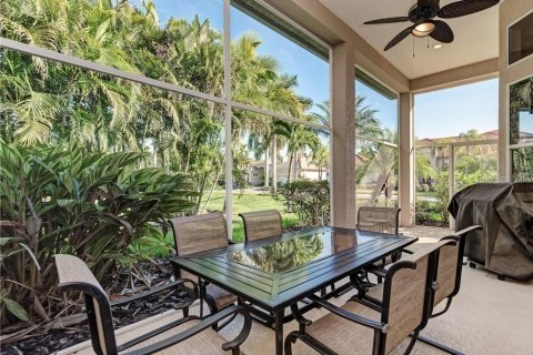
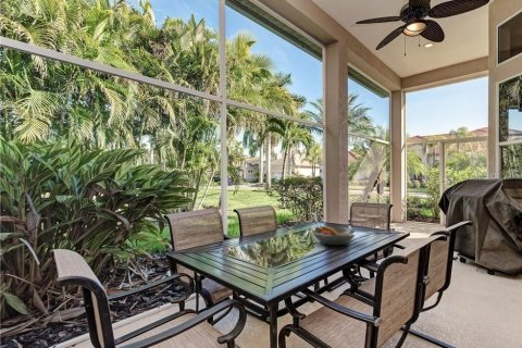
+ fruit bowl [310,225,357,246]
